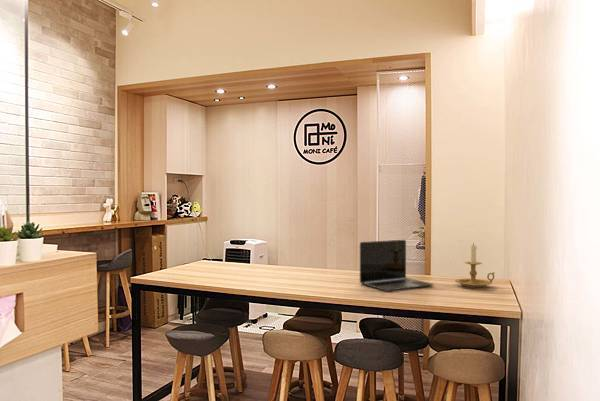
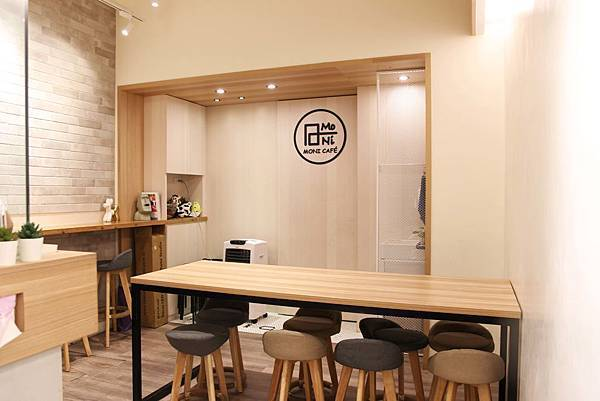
- laptop [359,239,435,292]
- candle holder [454,242,495,289]
